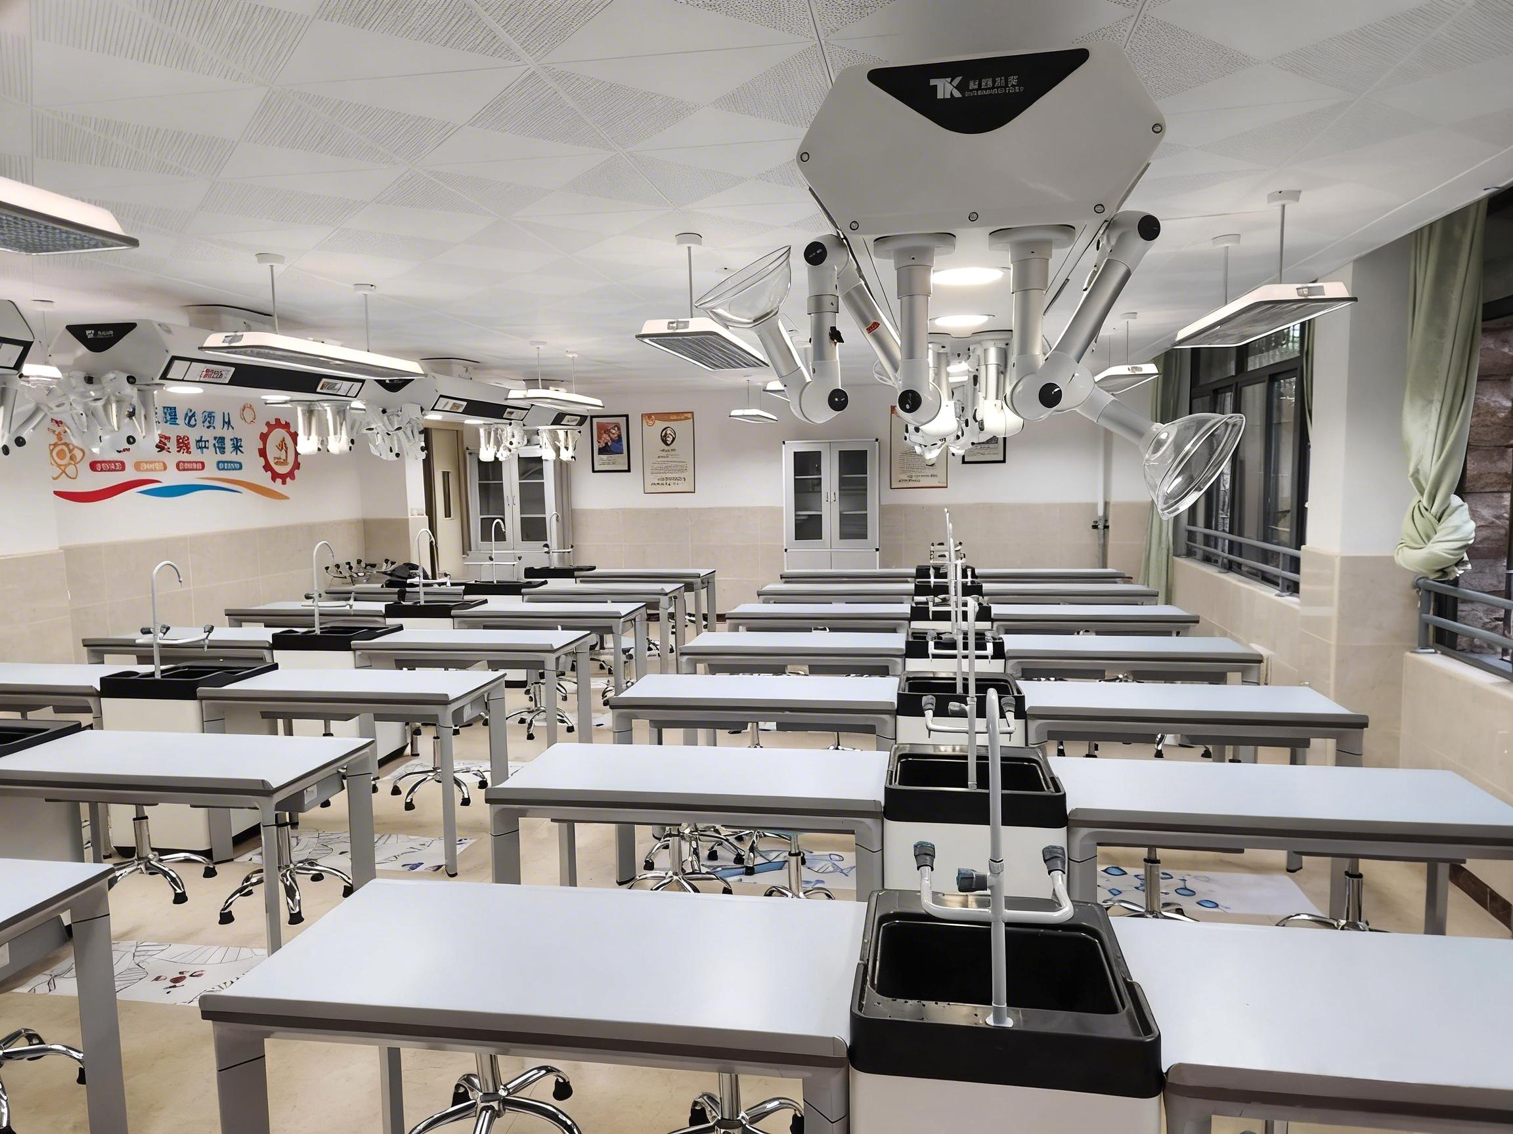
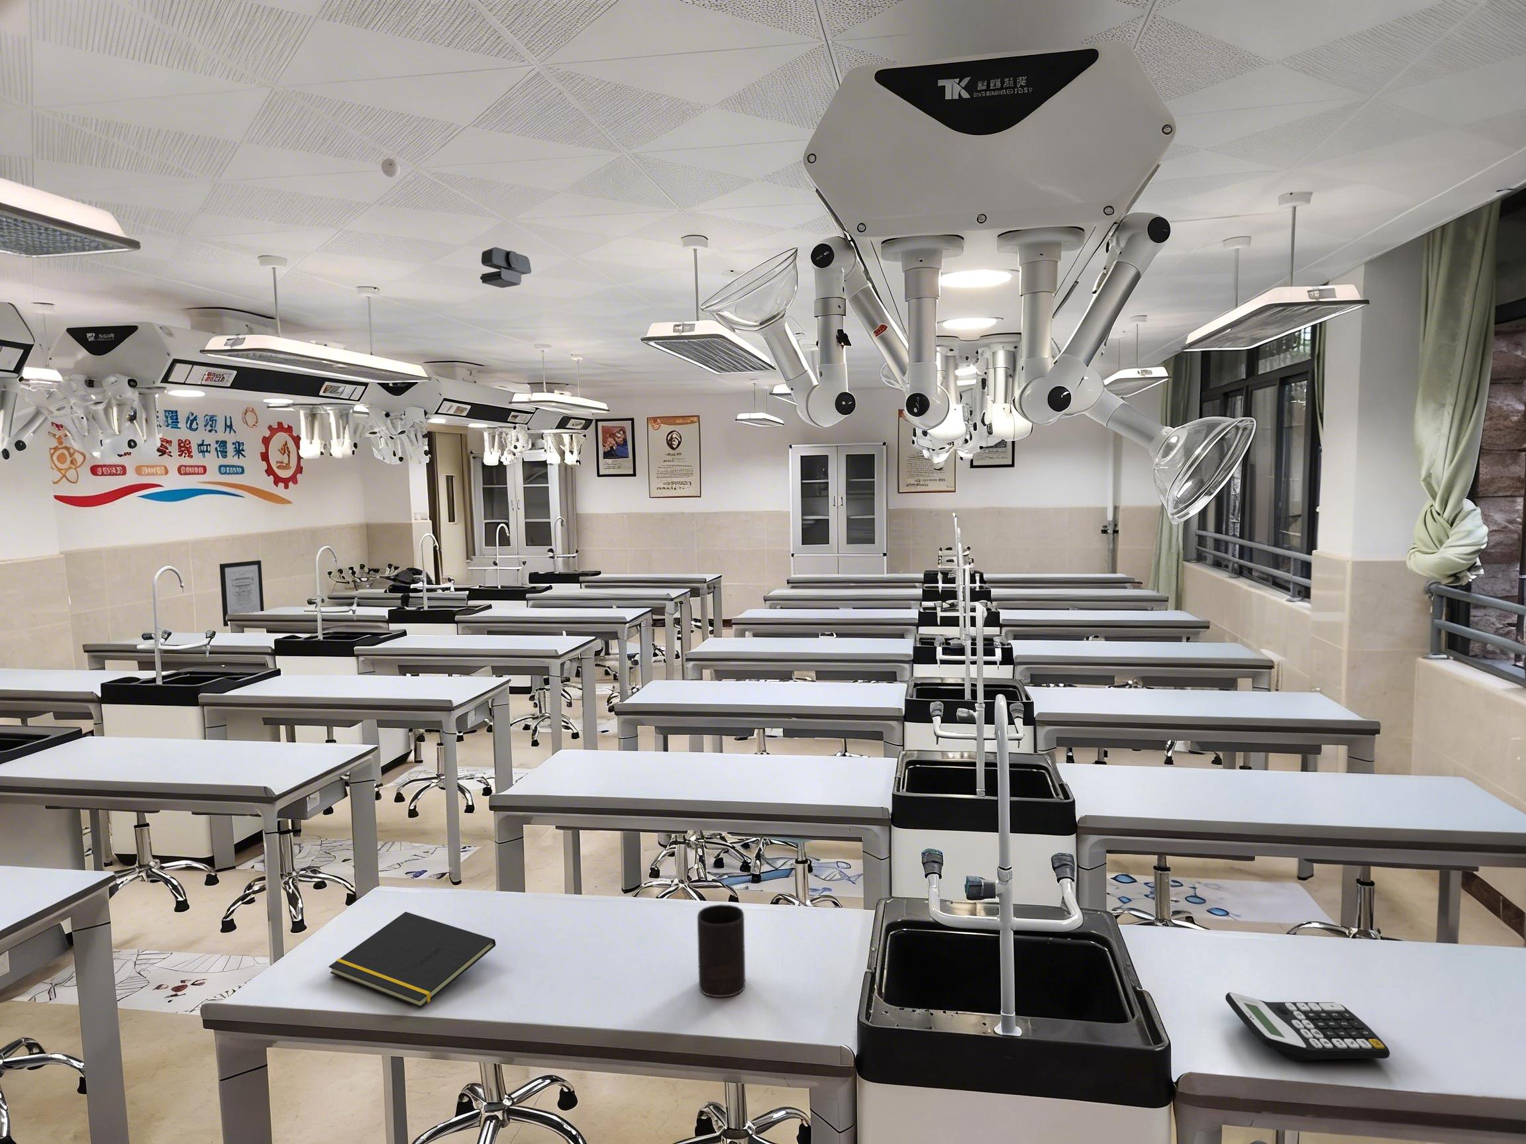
+ calculator [1224,991,1390,1062]
+ eyeball [381,157,400,178]
+ wall art [219,560,264,627]
+ cup [697,904,746,997]
+ notepad [328,911,496,1008]
+ security camera [479,246,532,288]
